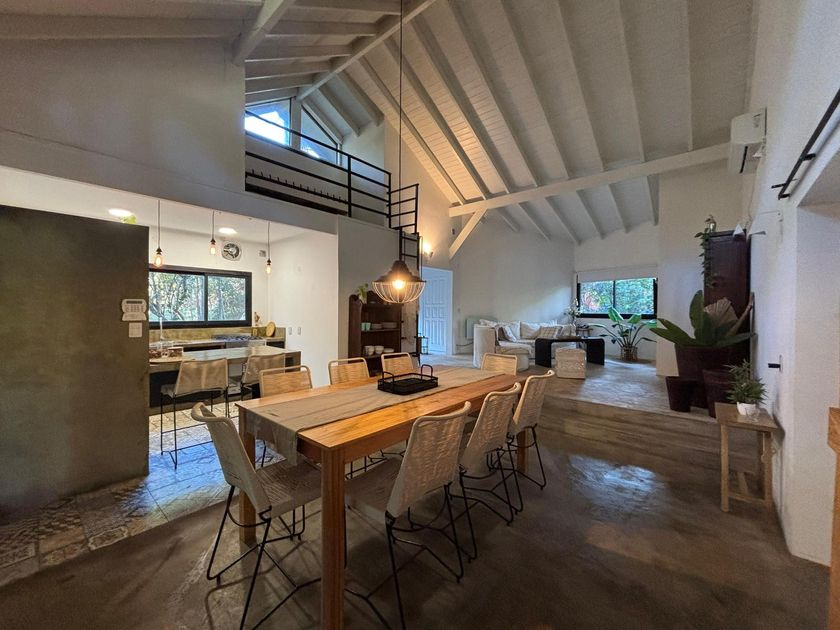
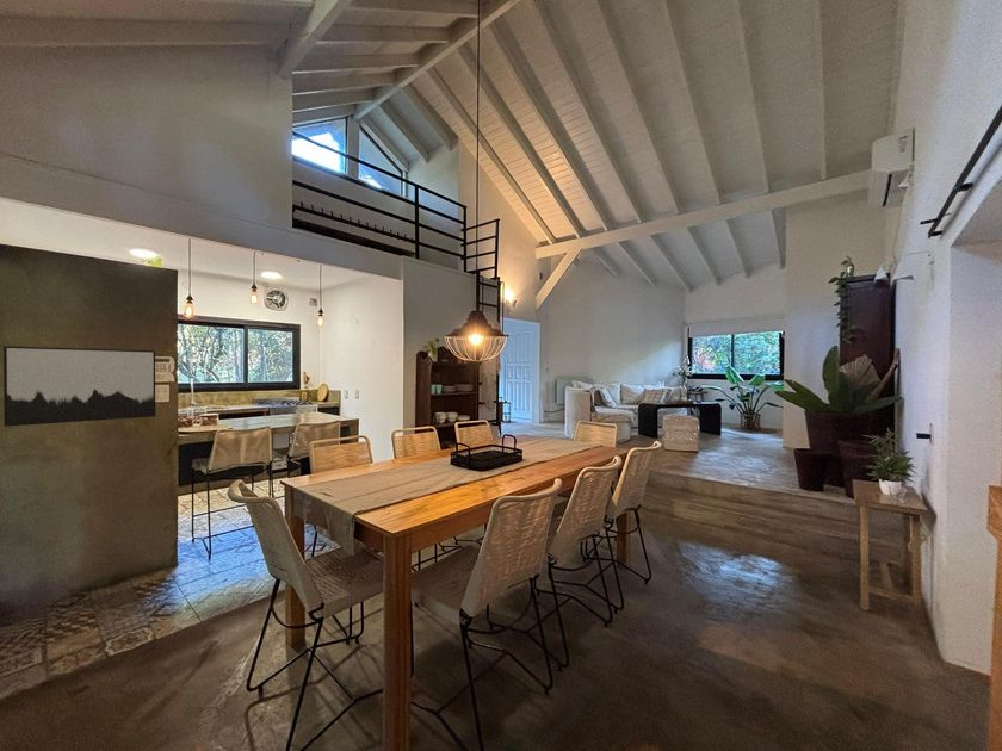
+ wall art [2,345,156,428]
